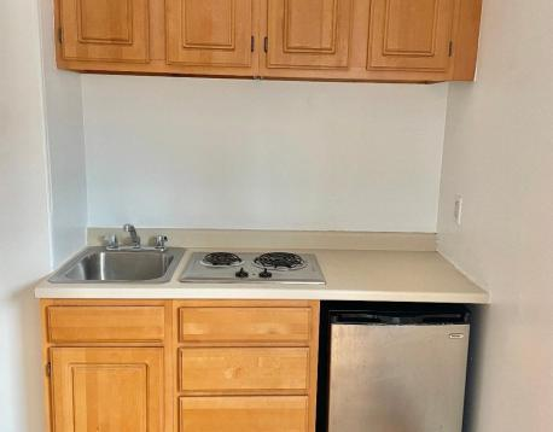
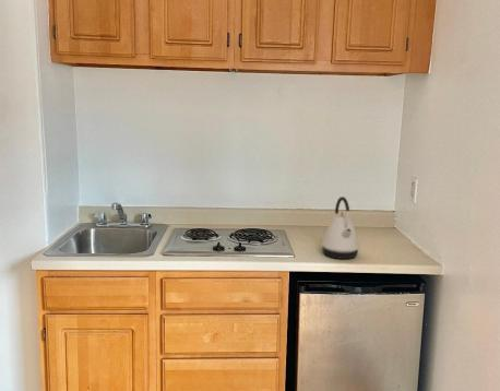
+ kettle [321,196,360,260]
